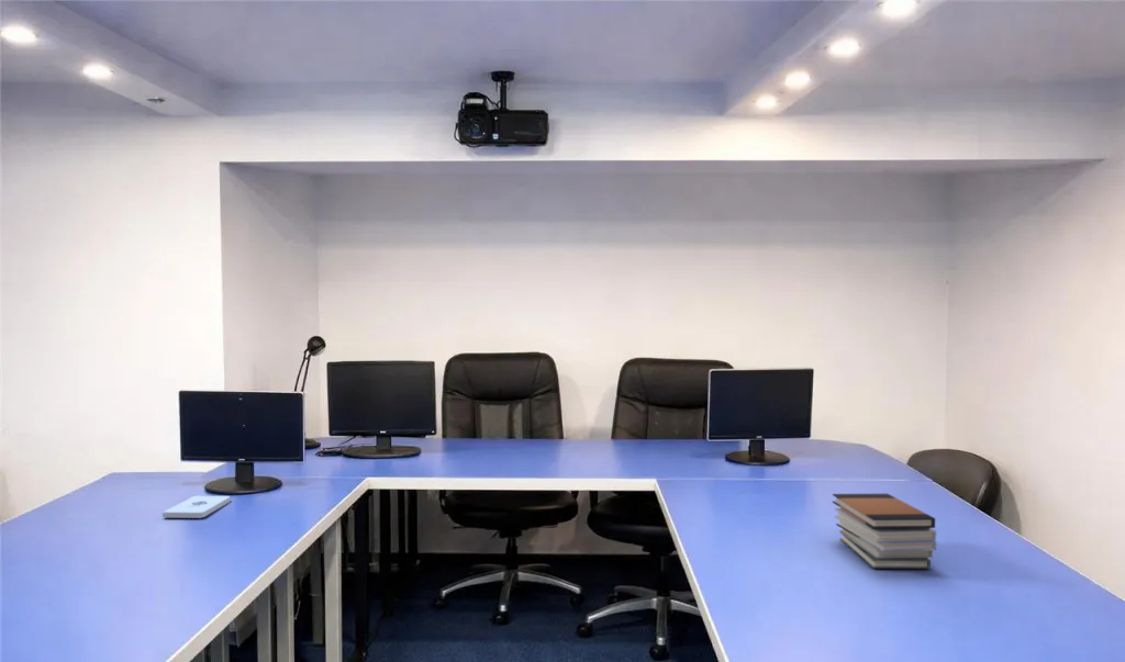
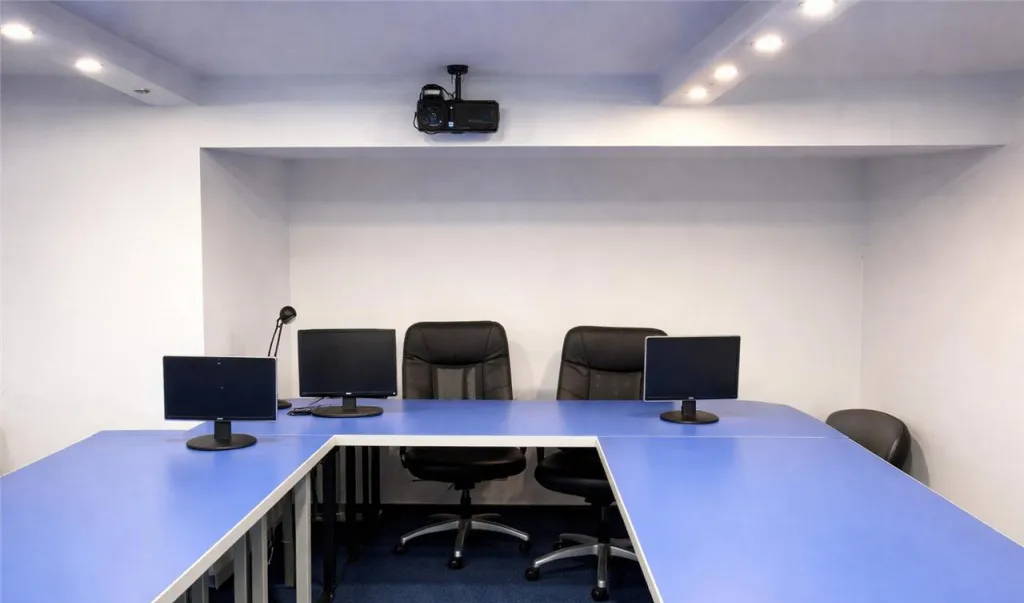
- book stack [832,493,937,570]
- notepad [161,495,231,519]
